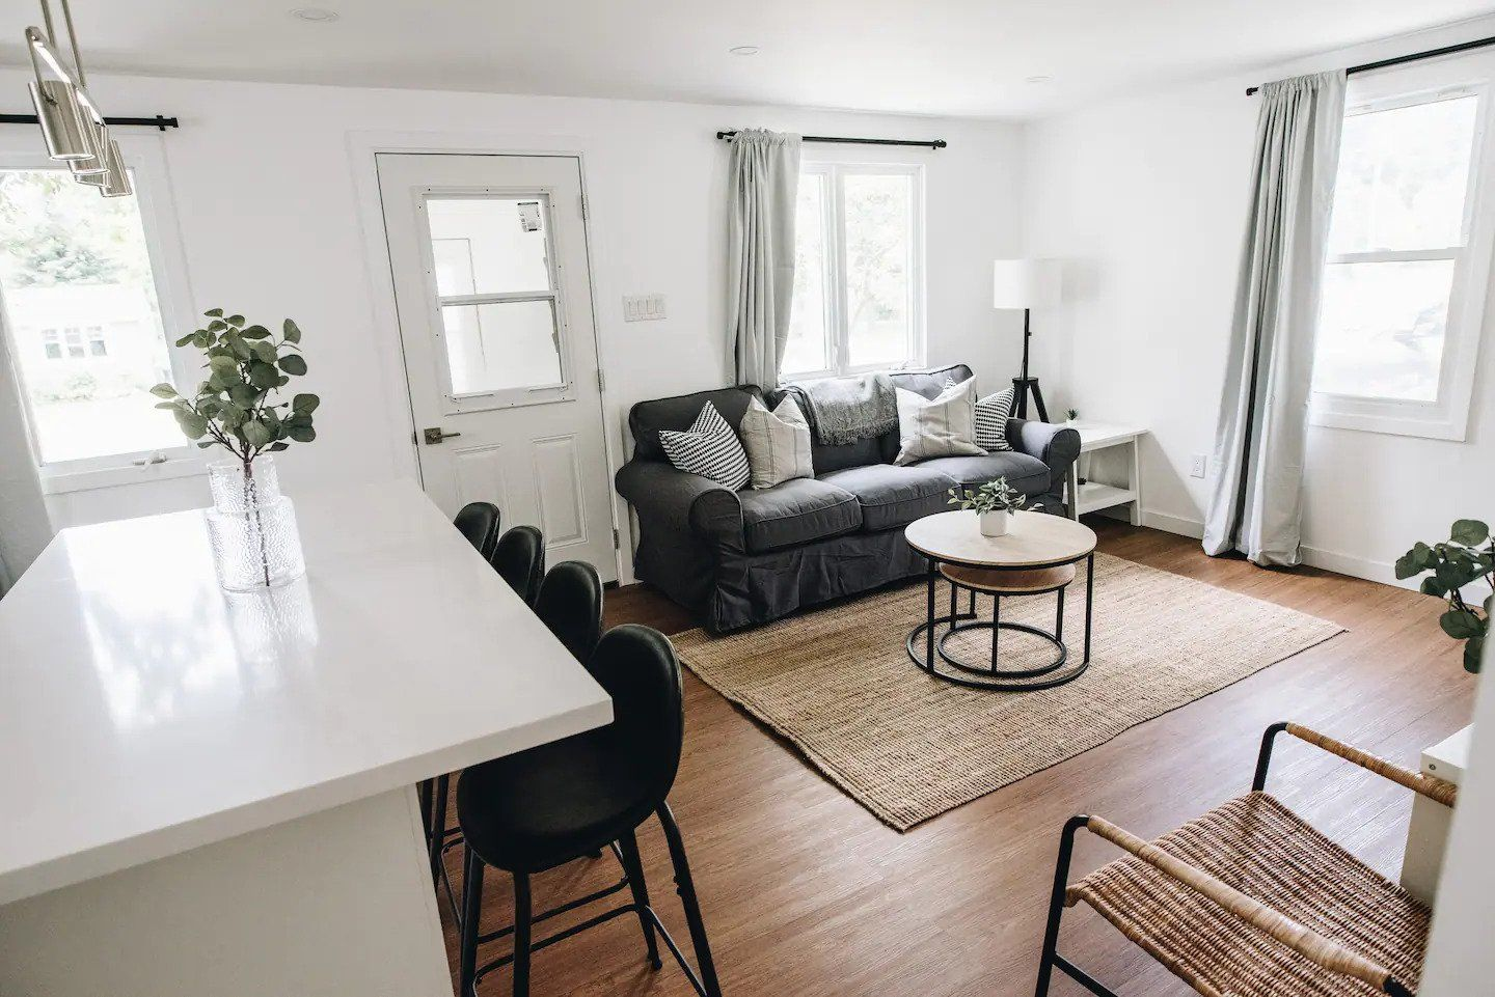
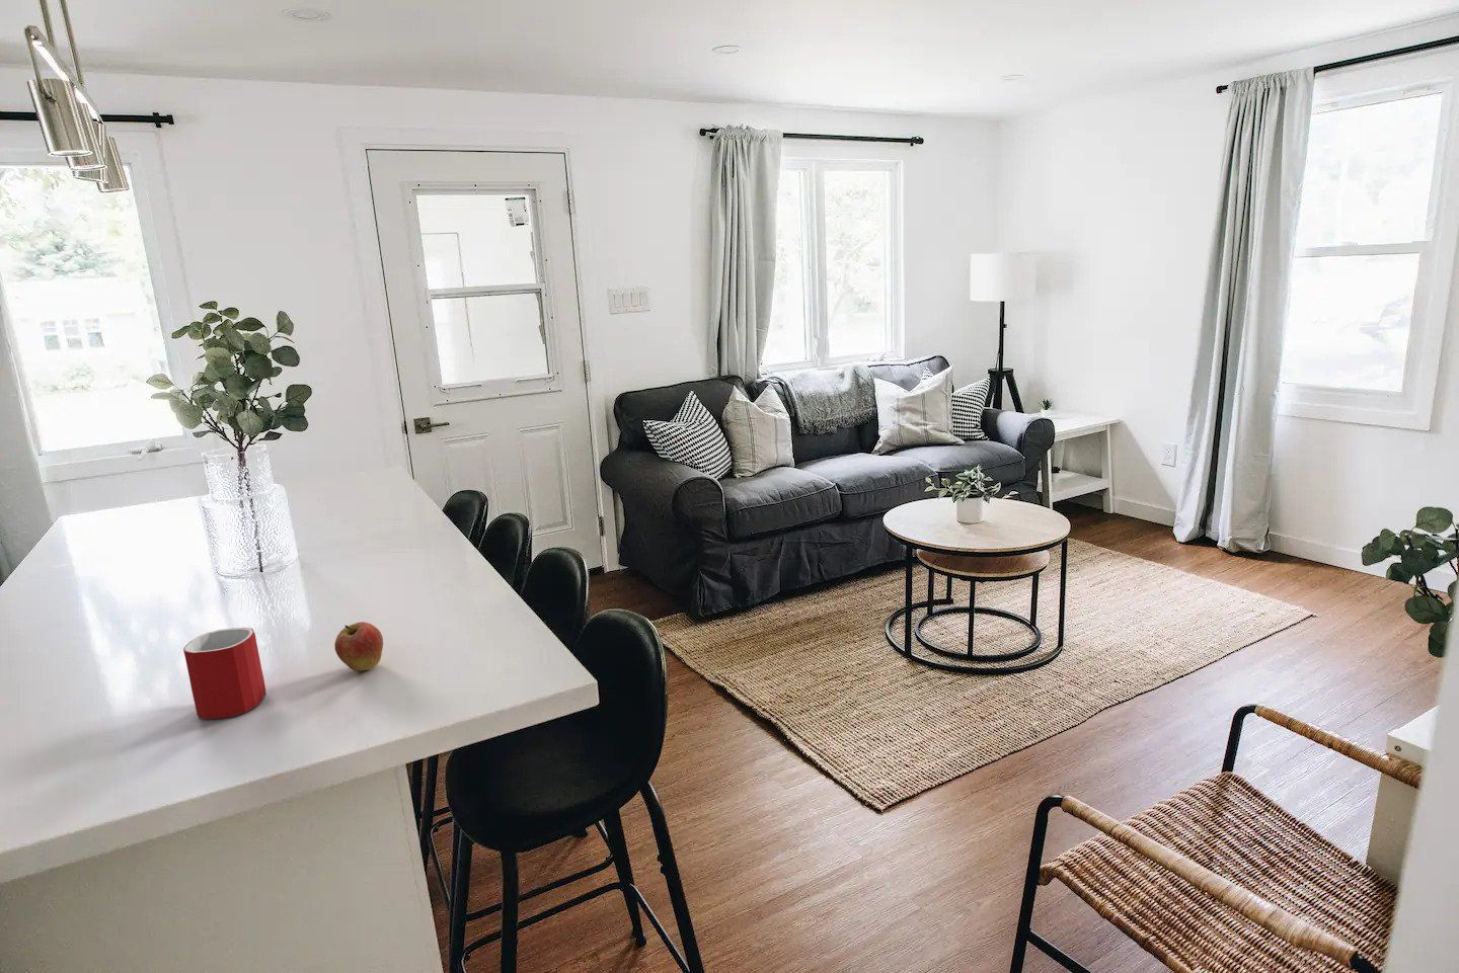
+ fruit [334,621,383,672]
+ mug [183,627,266,720]
